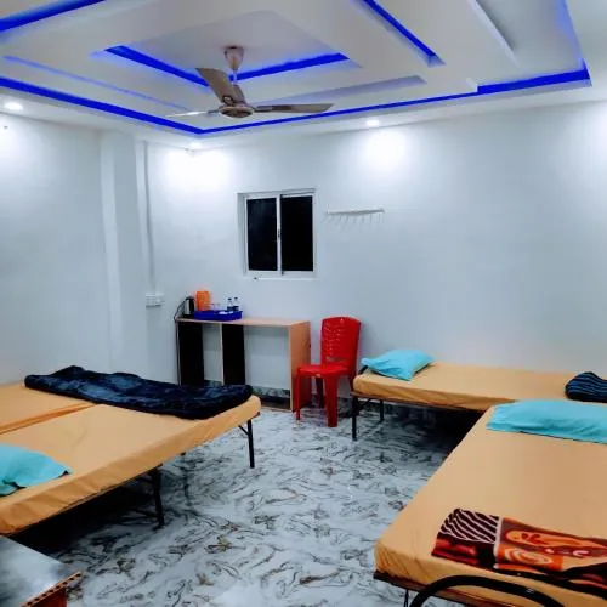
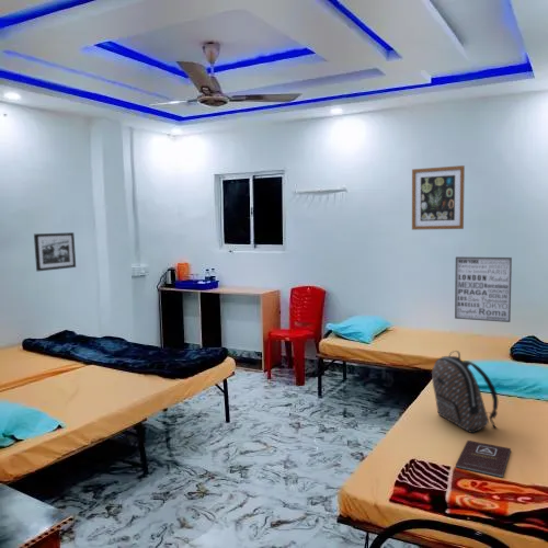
+ wall art [454,255,513,323]
+ backpack [431,350,499,434]
+ wall art [411,164,466,231]
+ picture frame [33,231,77,272]
+ book [455,439,512,479]
